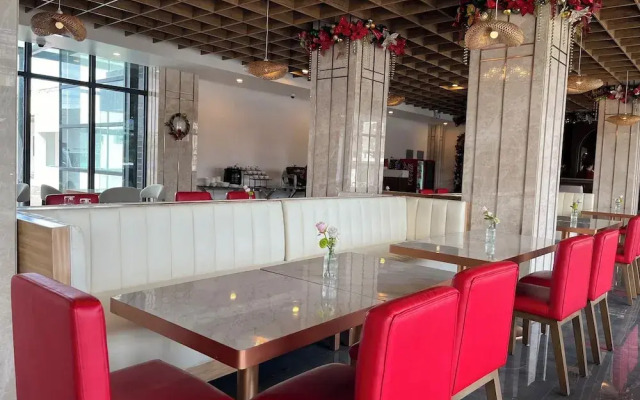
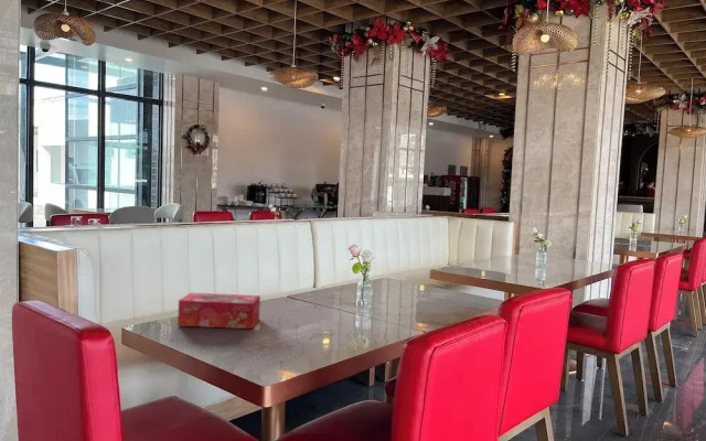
+ tissue box [176,292,261,330]
